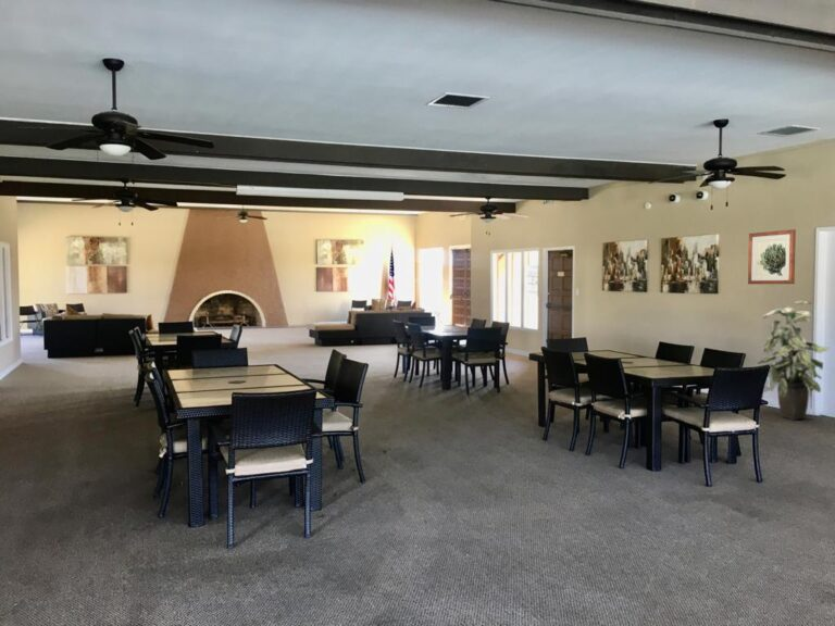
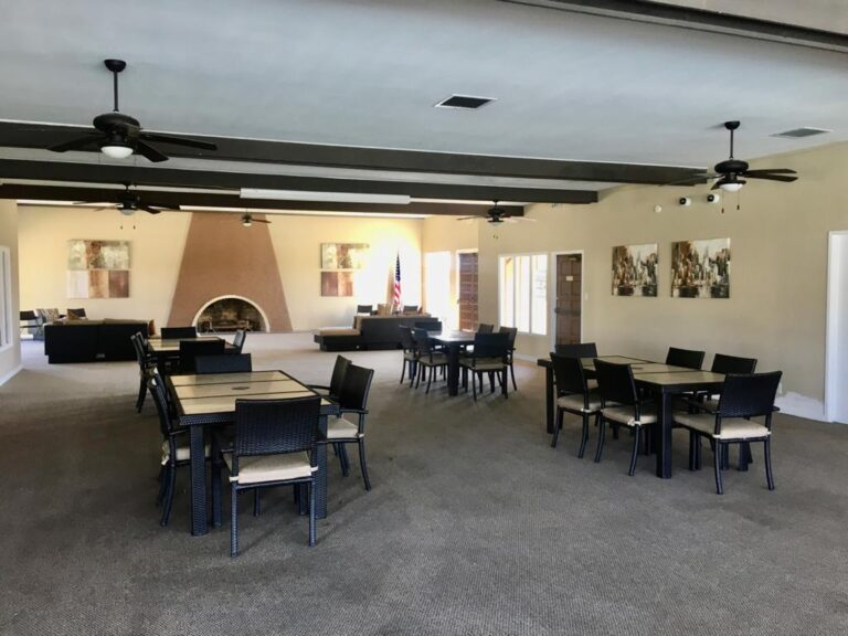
- wall art [747,228,797,285]
- indoor plant [756,300,832,422]
